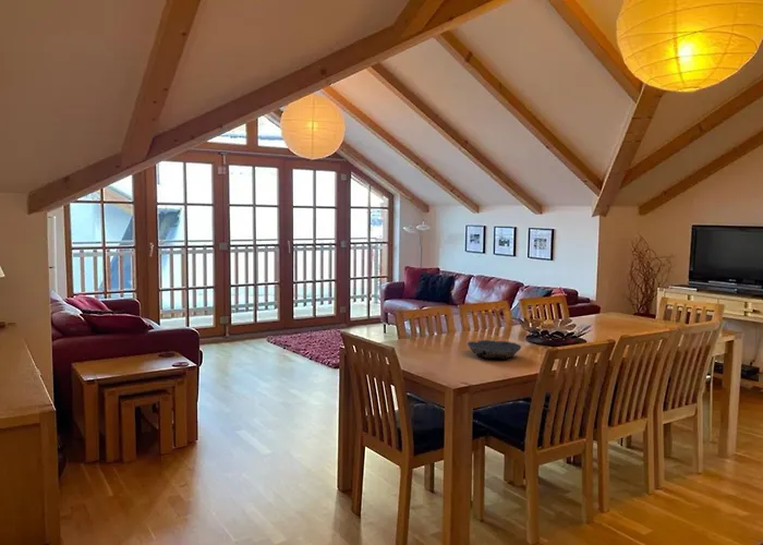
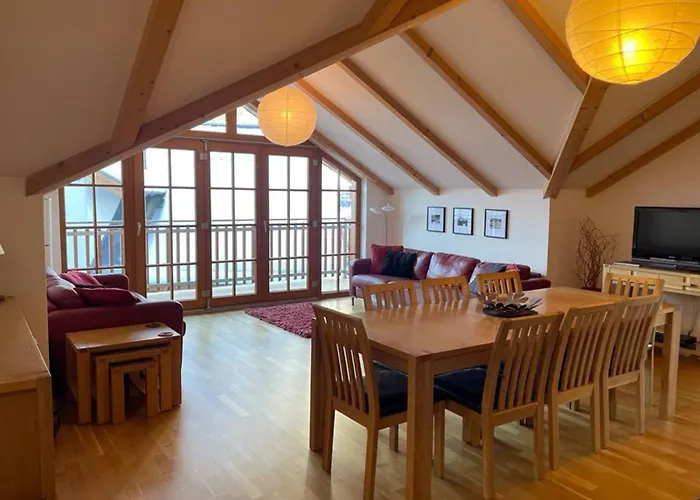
- bowl [467,339,522,361]
